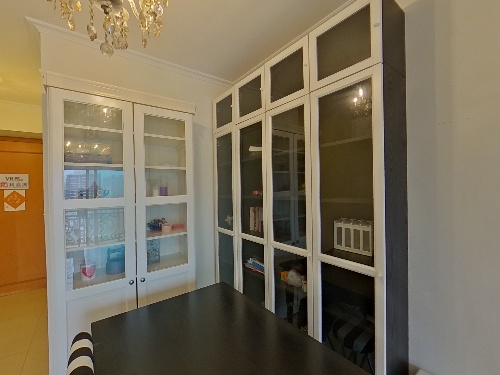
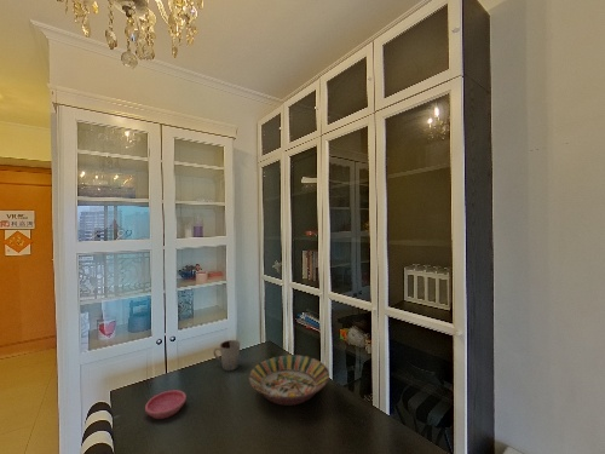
+ serving bowl [248,354,330,407]
+ saucer [144,389,188,420]
+ cup [213,339,241,372]
